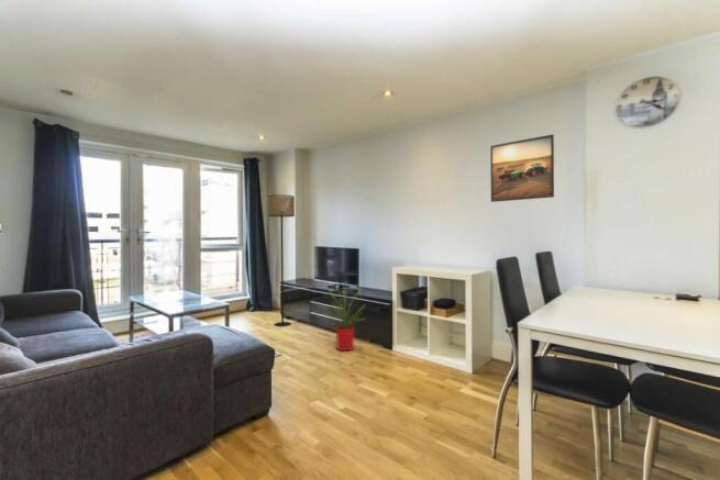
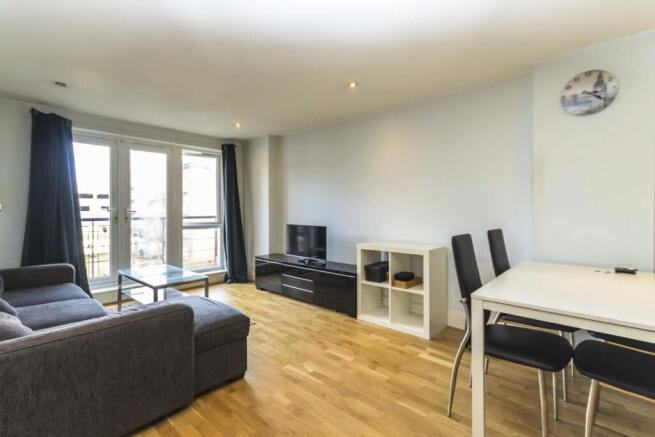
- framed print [489,133,555,203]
- house plant [318,281,367,351]
- floor lamp [267,193,296,327]
